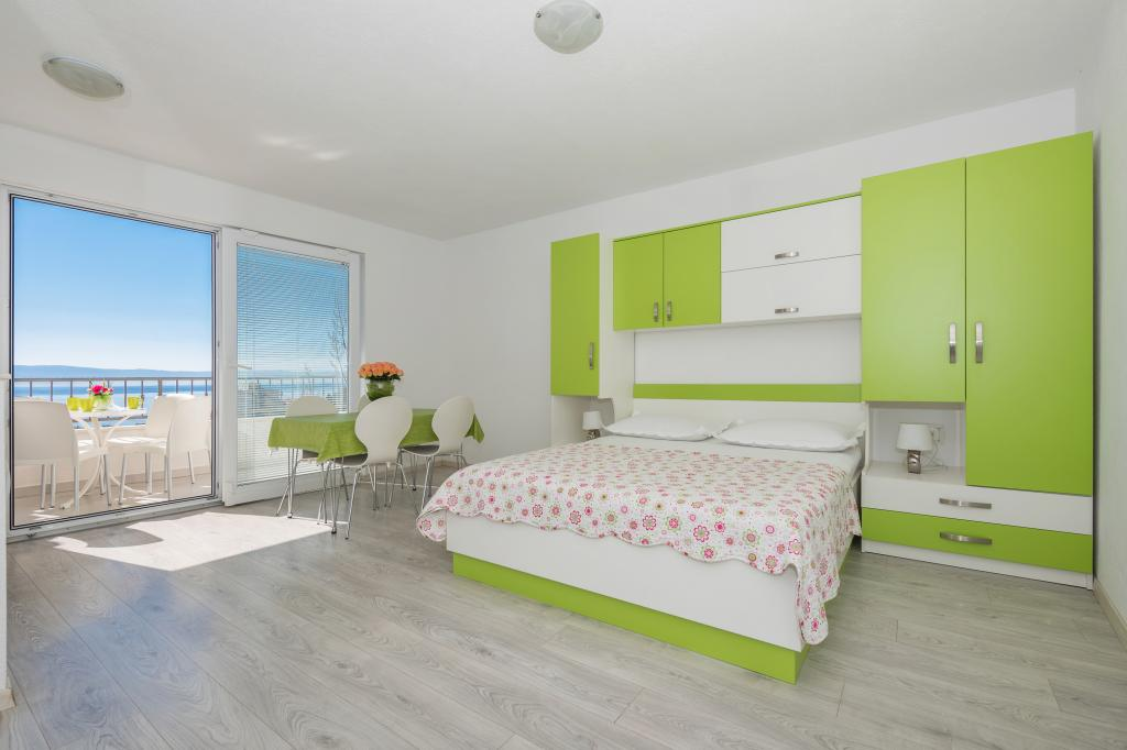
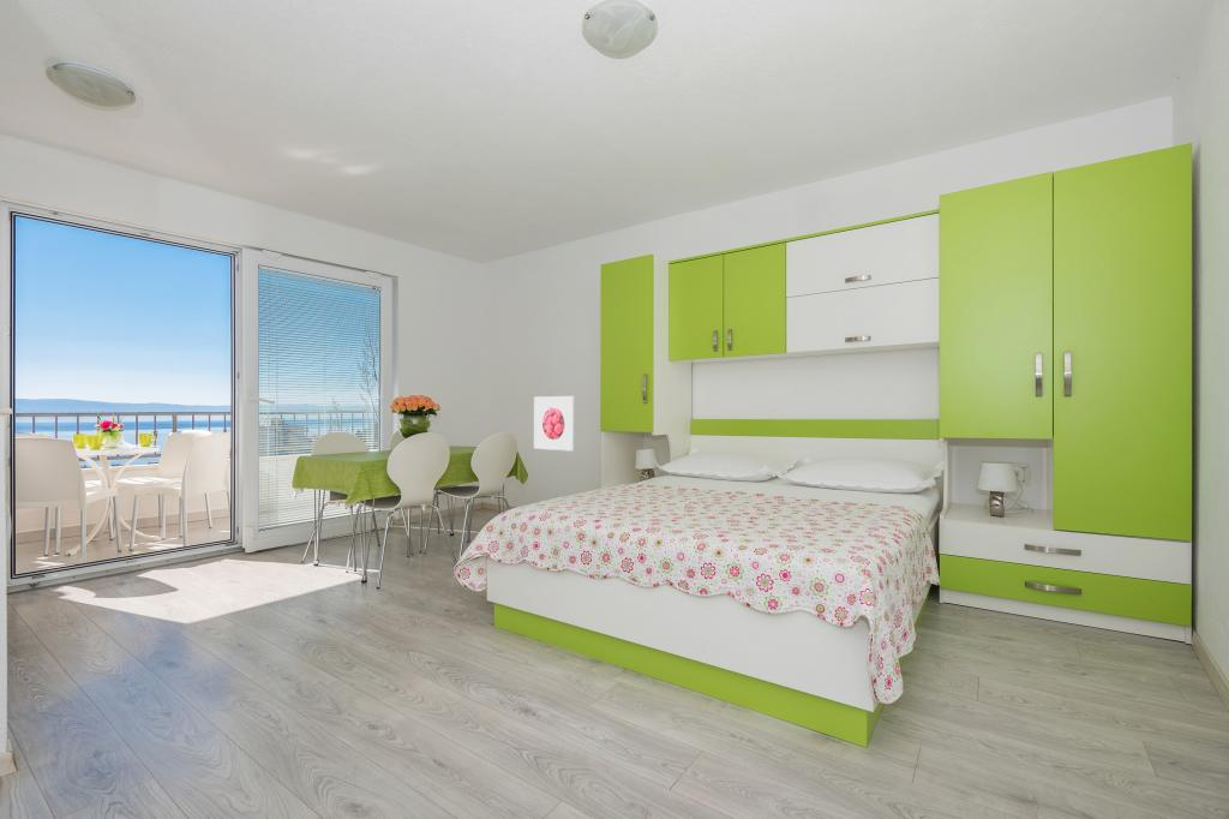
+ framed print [533,395,575,453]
